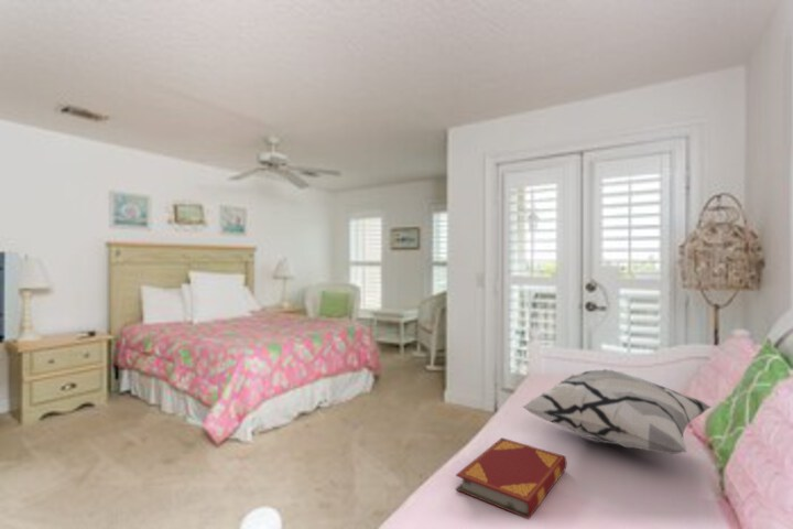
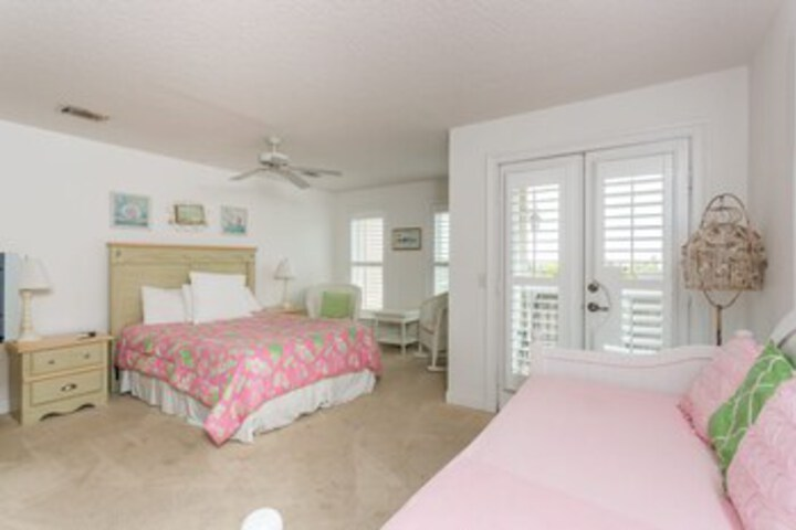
- decorative pillow [522,368,713,455]
- hardback book [455,436,568,520]
